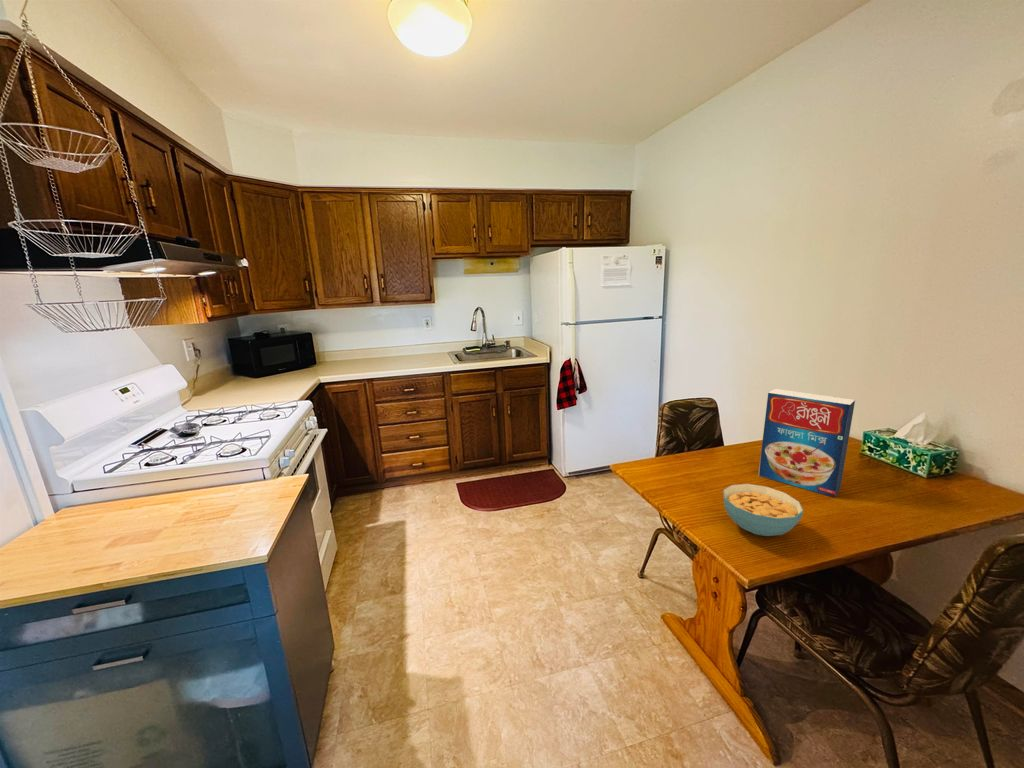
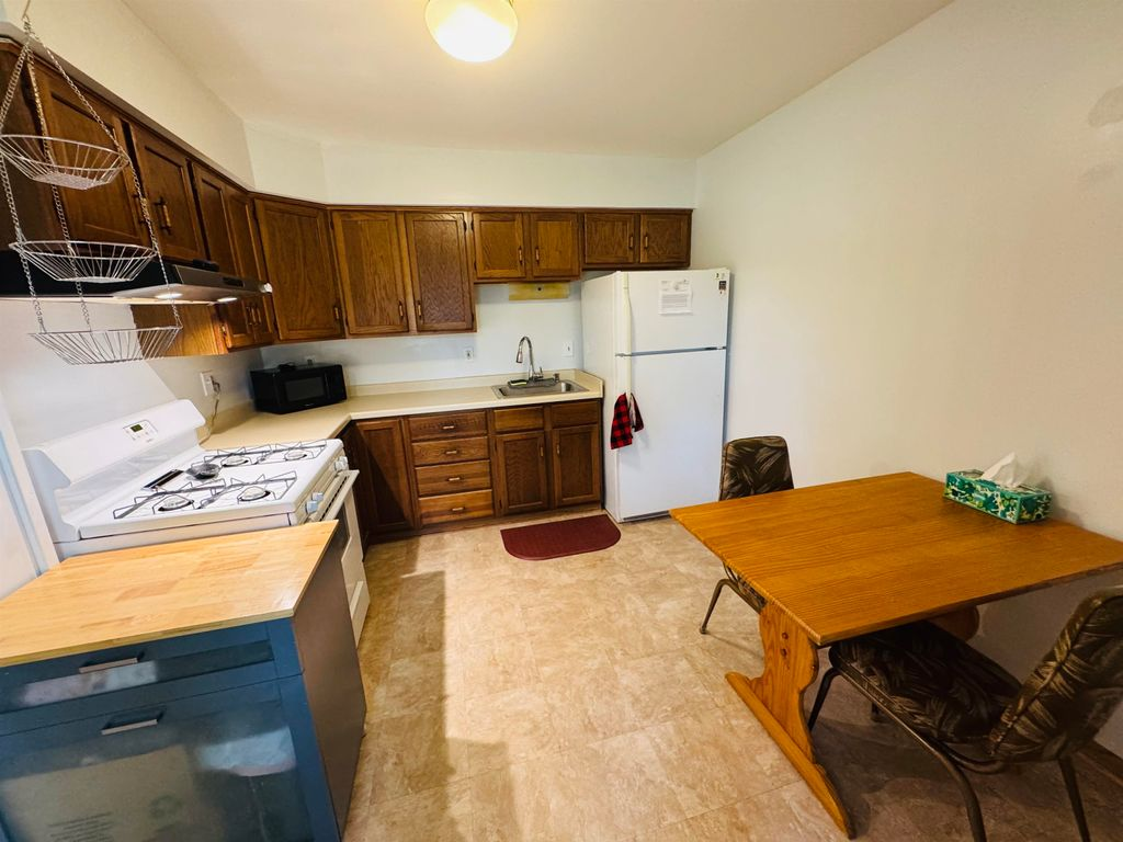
- cereal box [758,388,856,498]
- cereal bowl [722,483,804,537]
